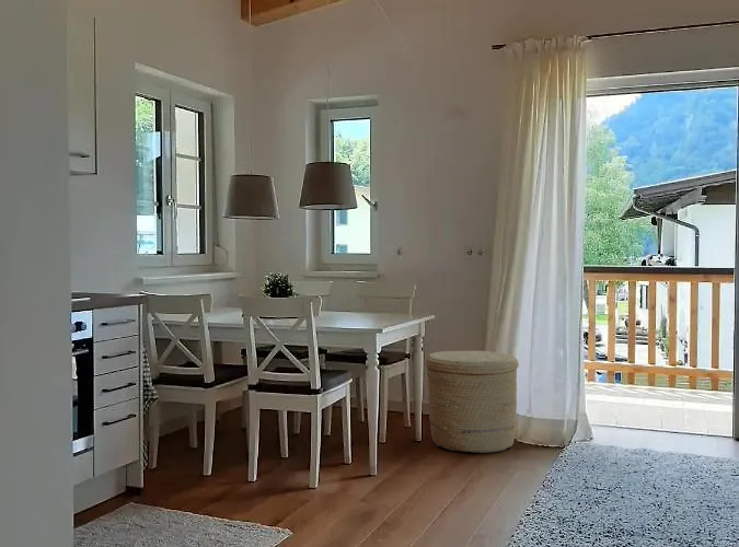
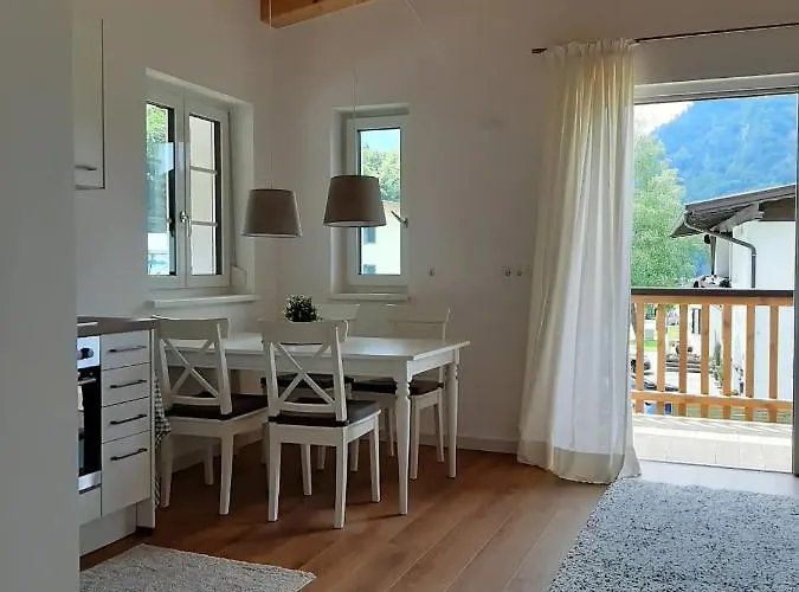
- basket [425,350,520,454]
